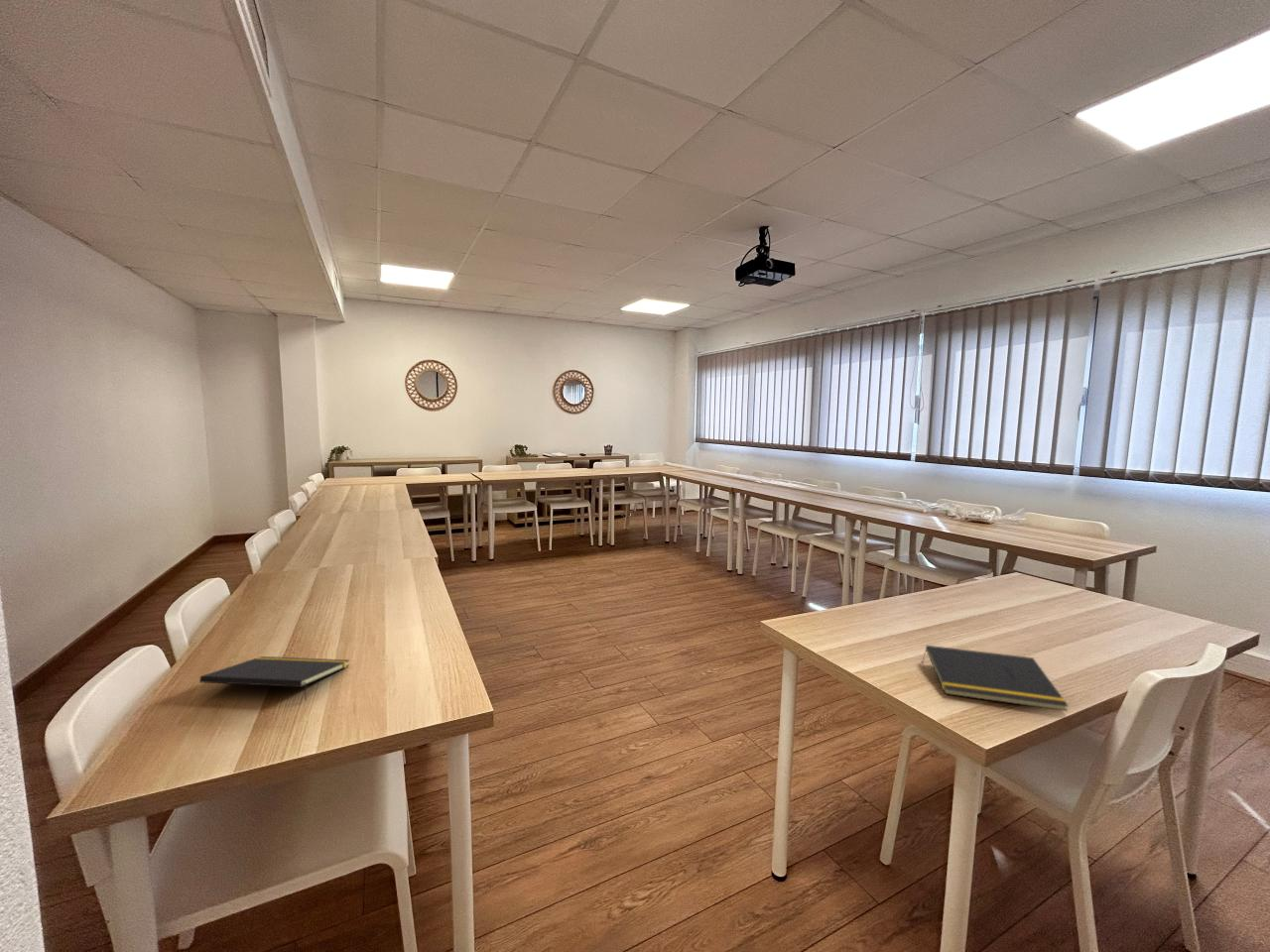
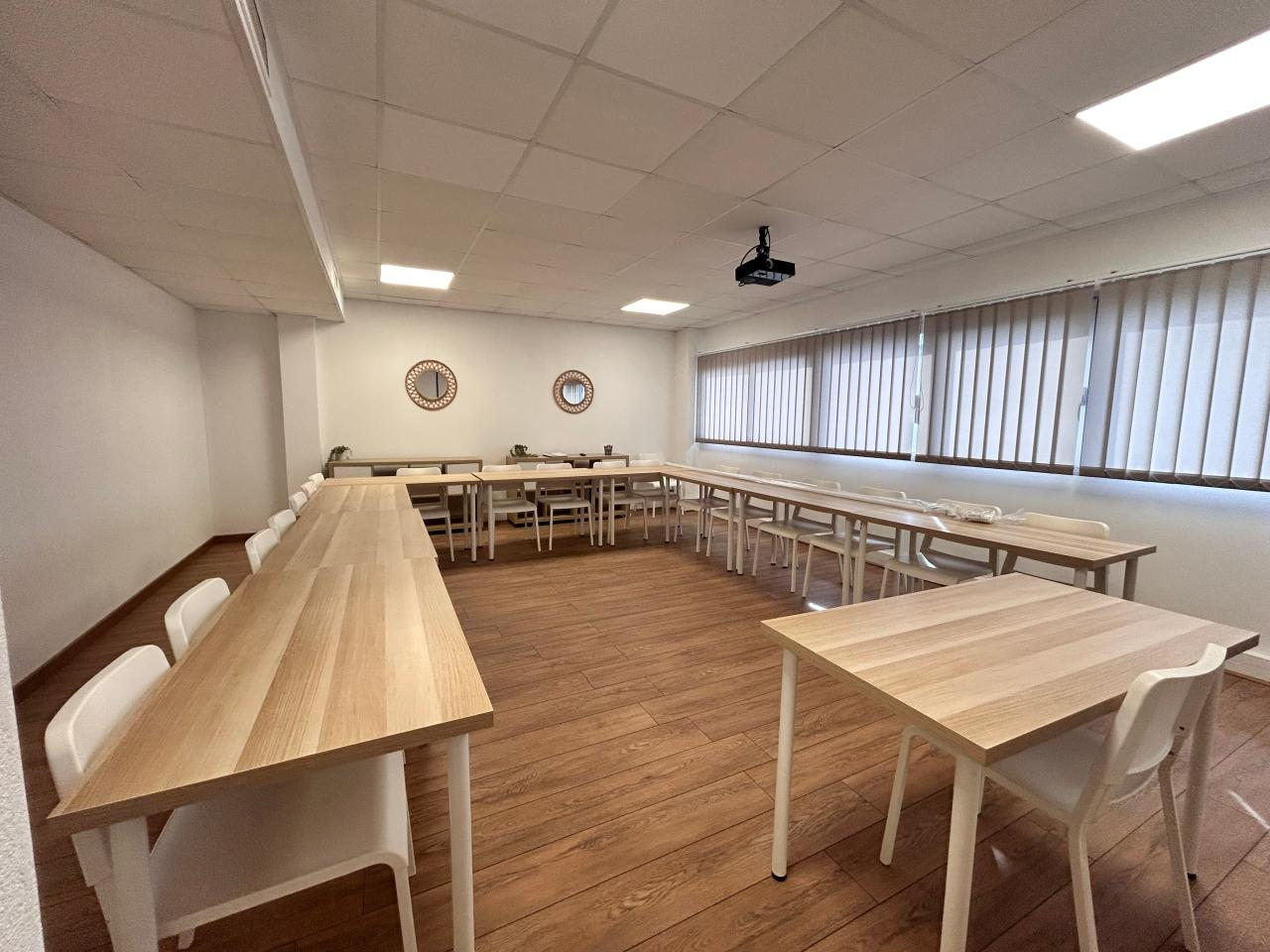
- notepad [922,645,1070,712]
- notepad [198,655,350,702]
